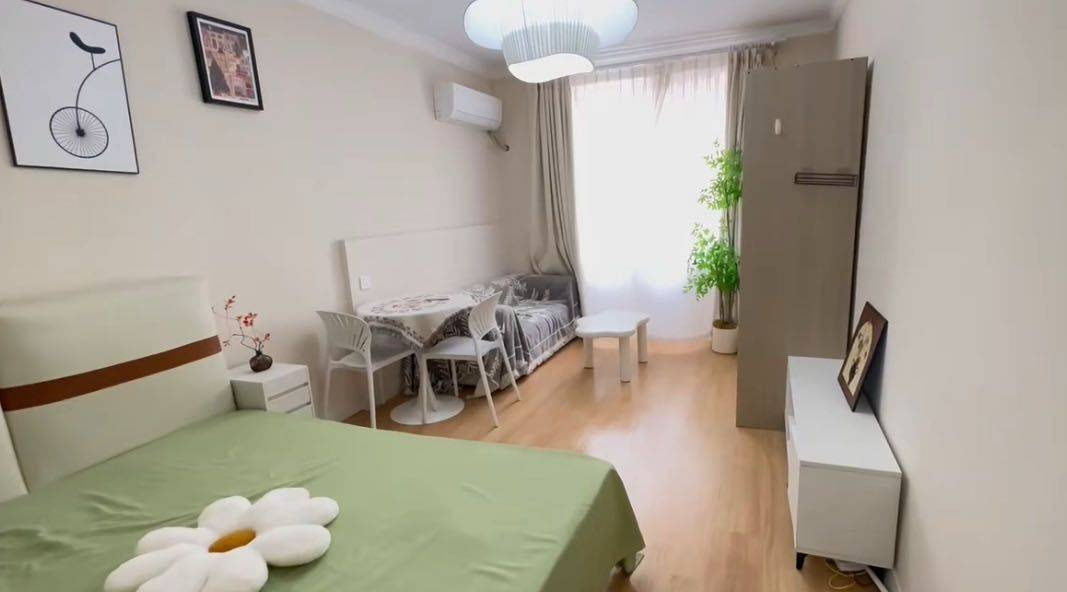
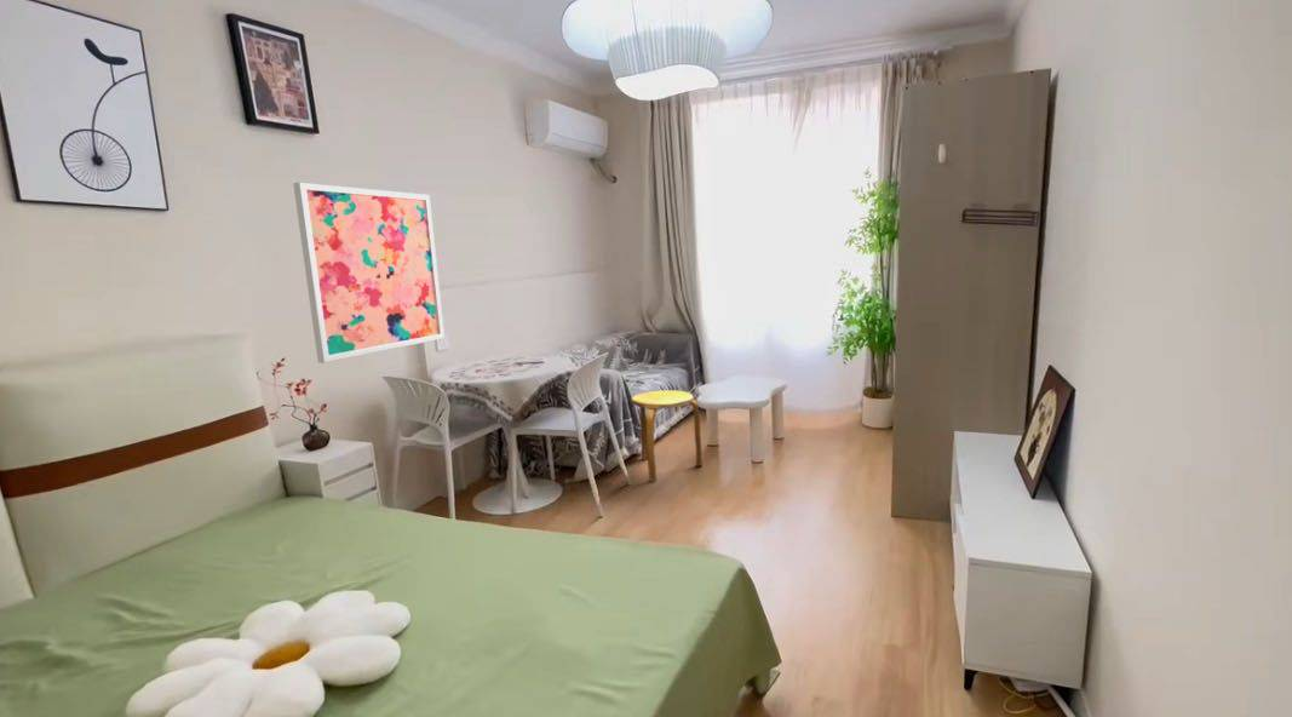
+ wall art [292,182,446,365]
+ stool [630,389,704,482]
